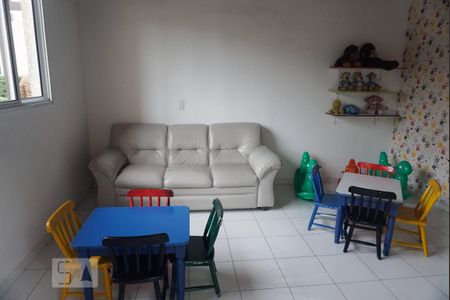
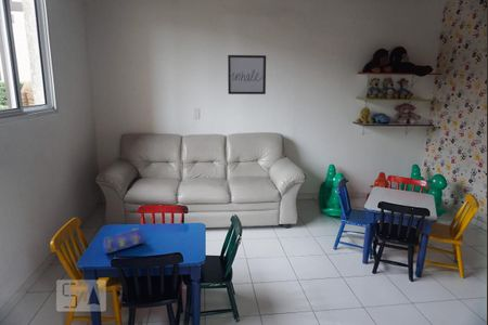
+ wall art [227,54,267,95]
+ pencil case [102,227,146,255]
